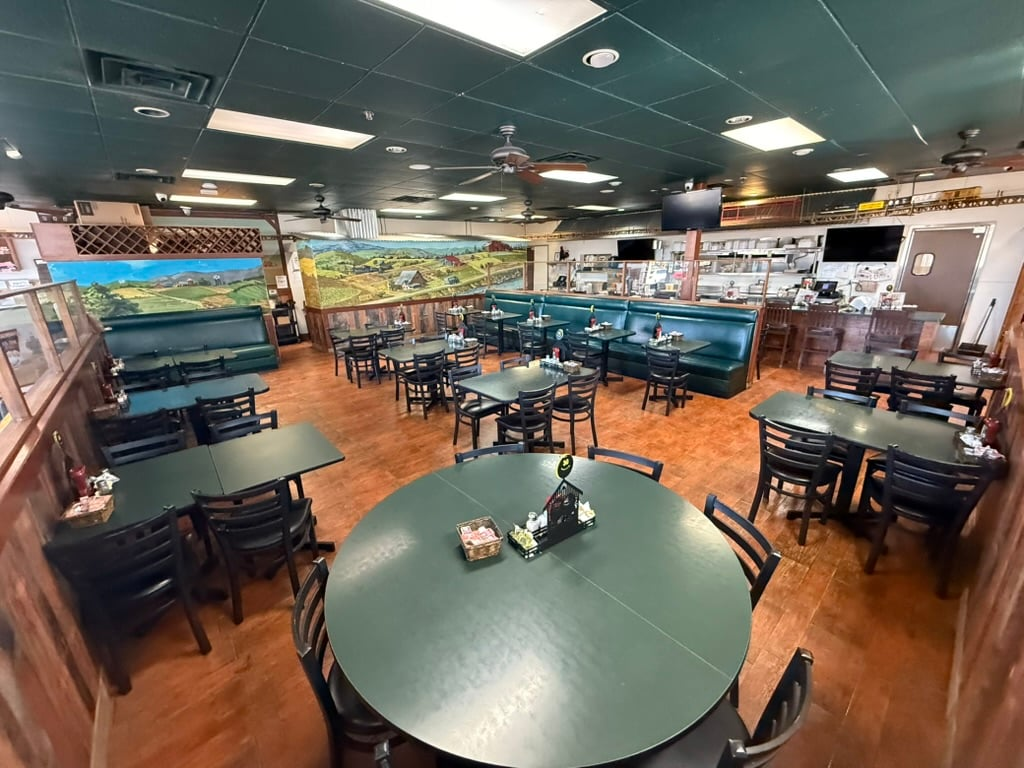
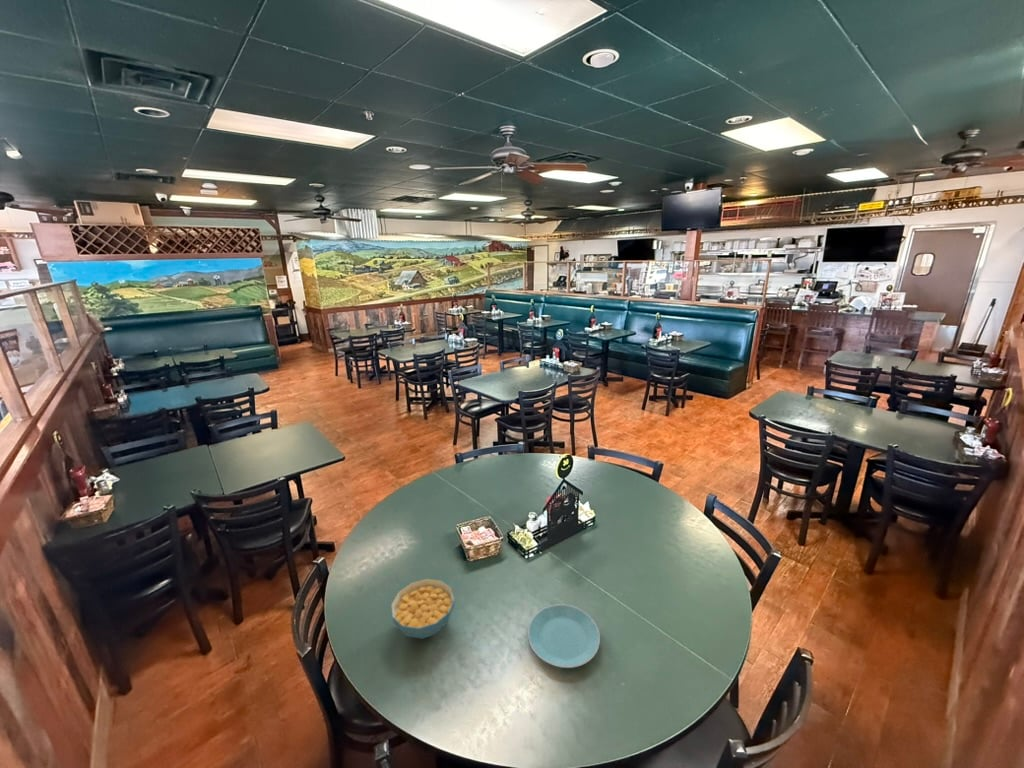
+ cereal bowl [390,578,456,640]
+ plate [527,603,601,669]
